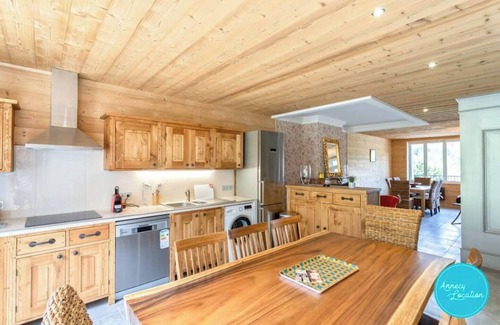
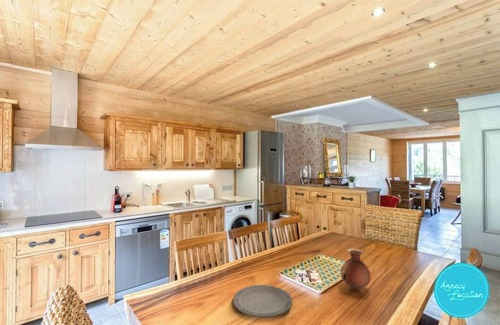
+ plate [232,284,293,319]
+ vase [340,248,372,291]
